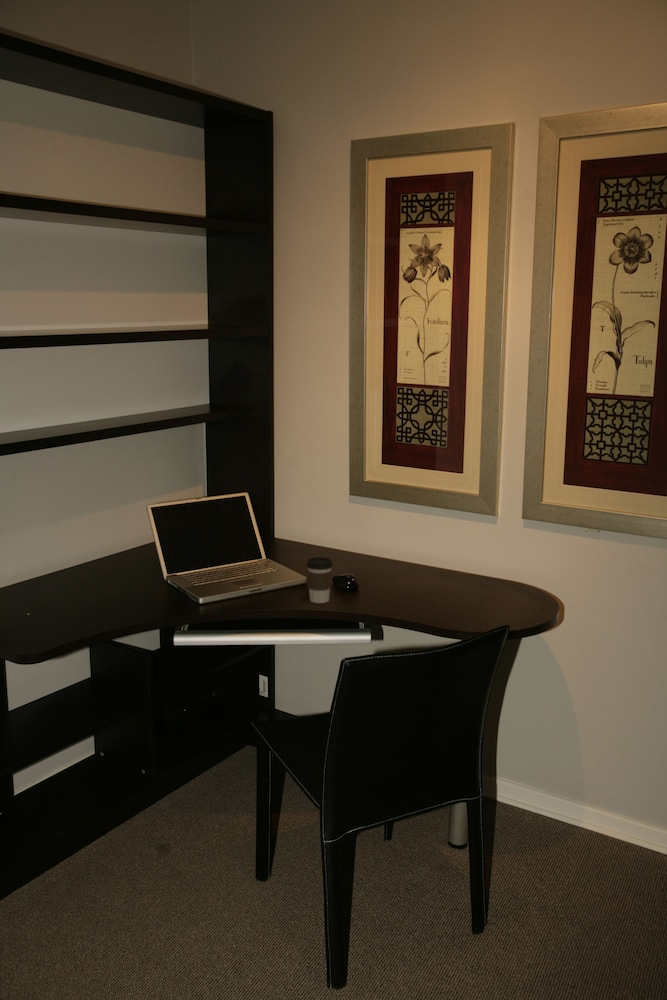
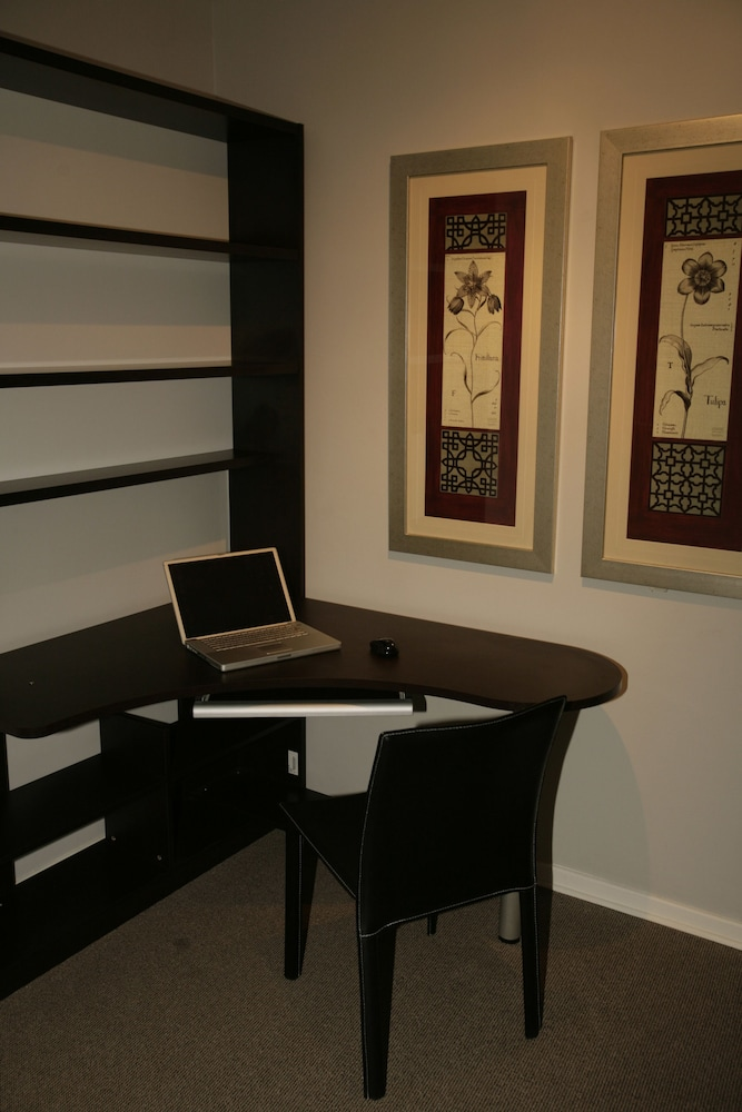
- coffee cup [305,556,334,604]
